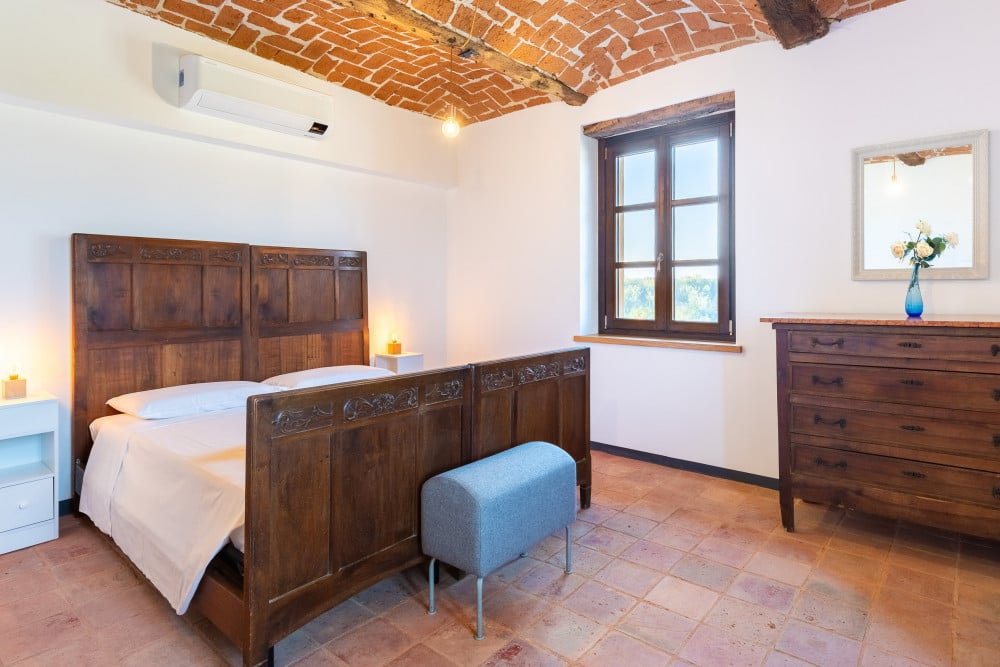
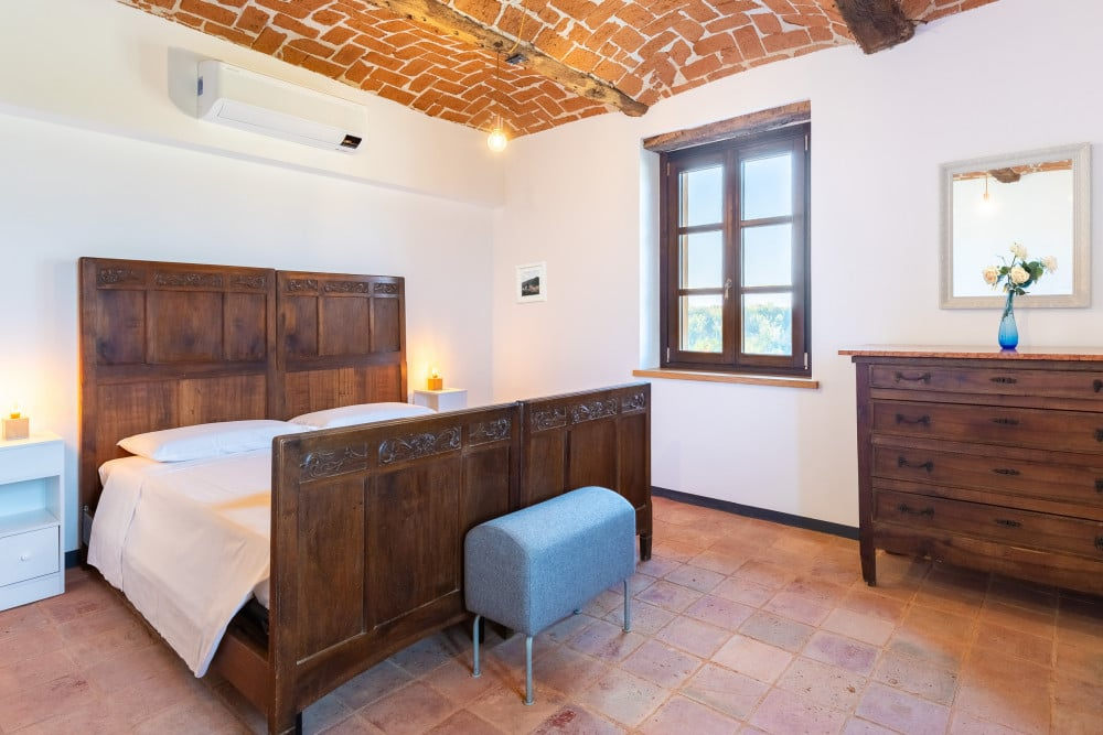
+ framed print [515,261,547,305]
